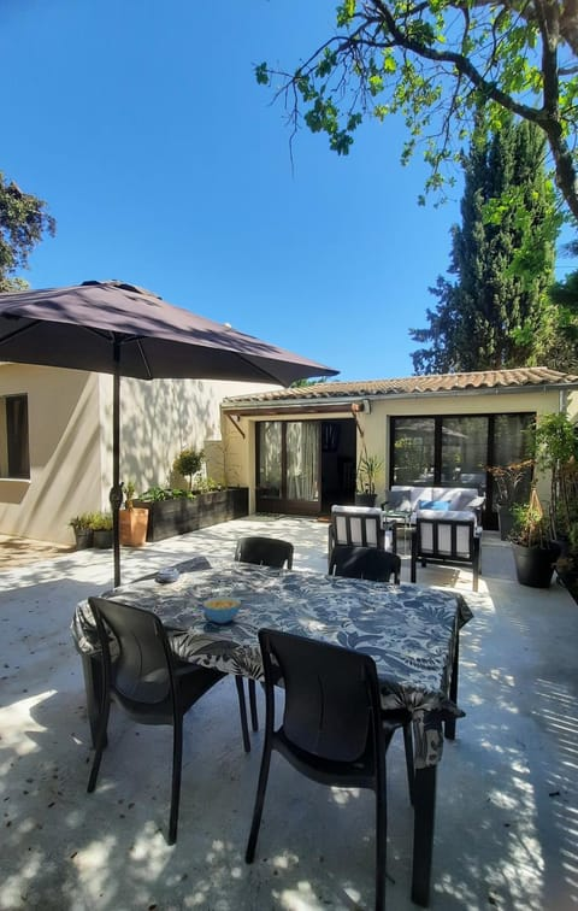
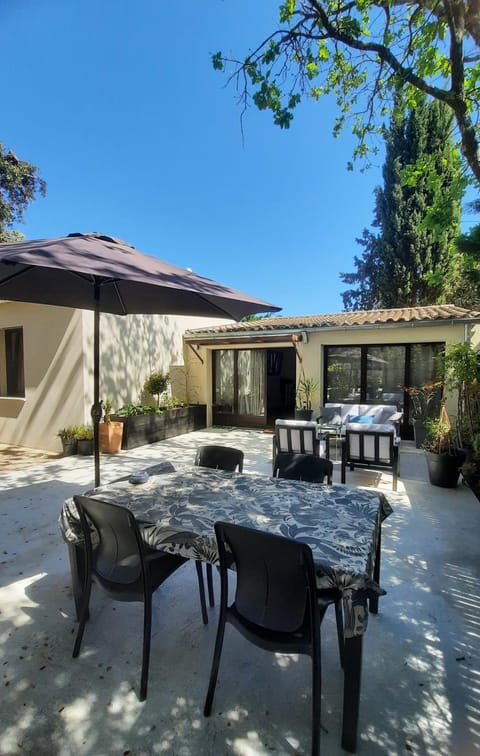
- cereal bowl [202,595,242,624]
